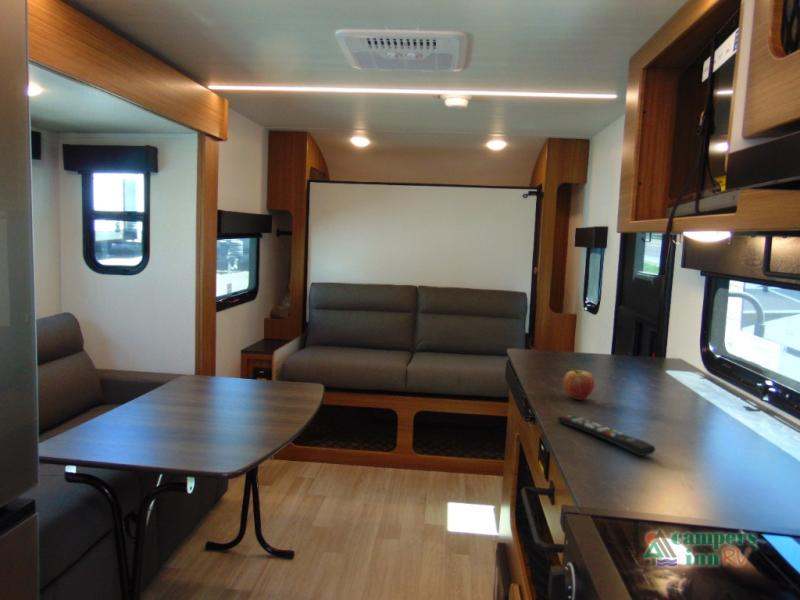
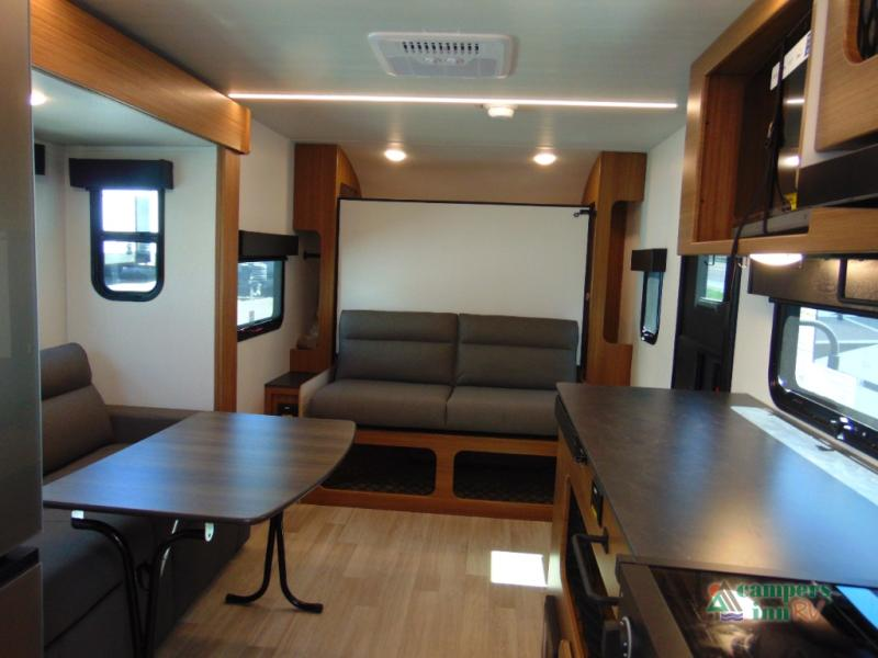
- fruit [562,369,596,401]
- remote control [557,414,657,457]
